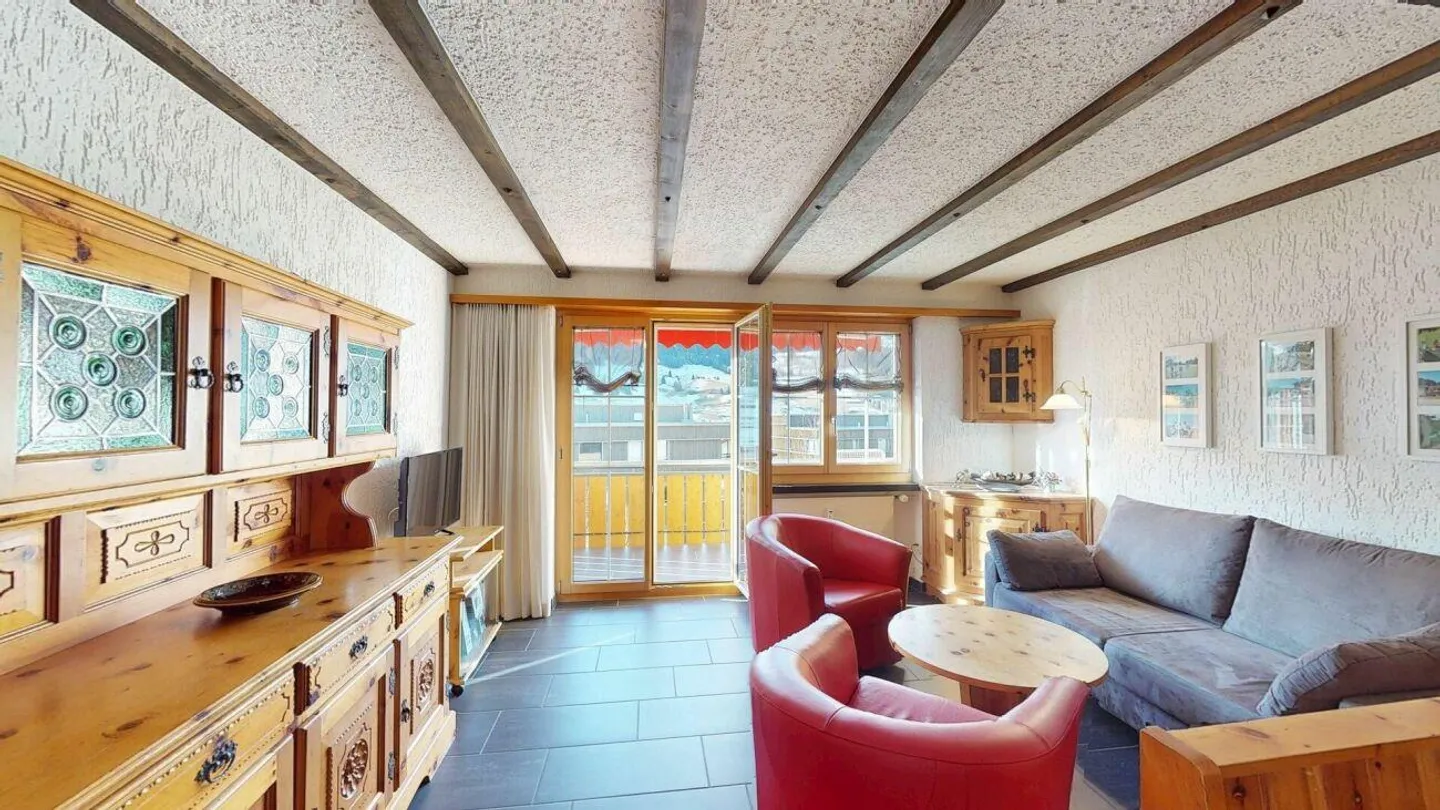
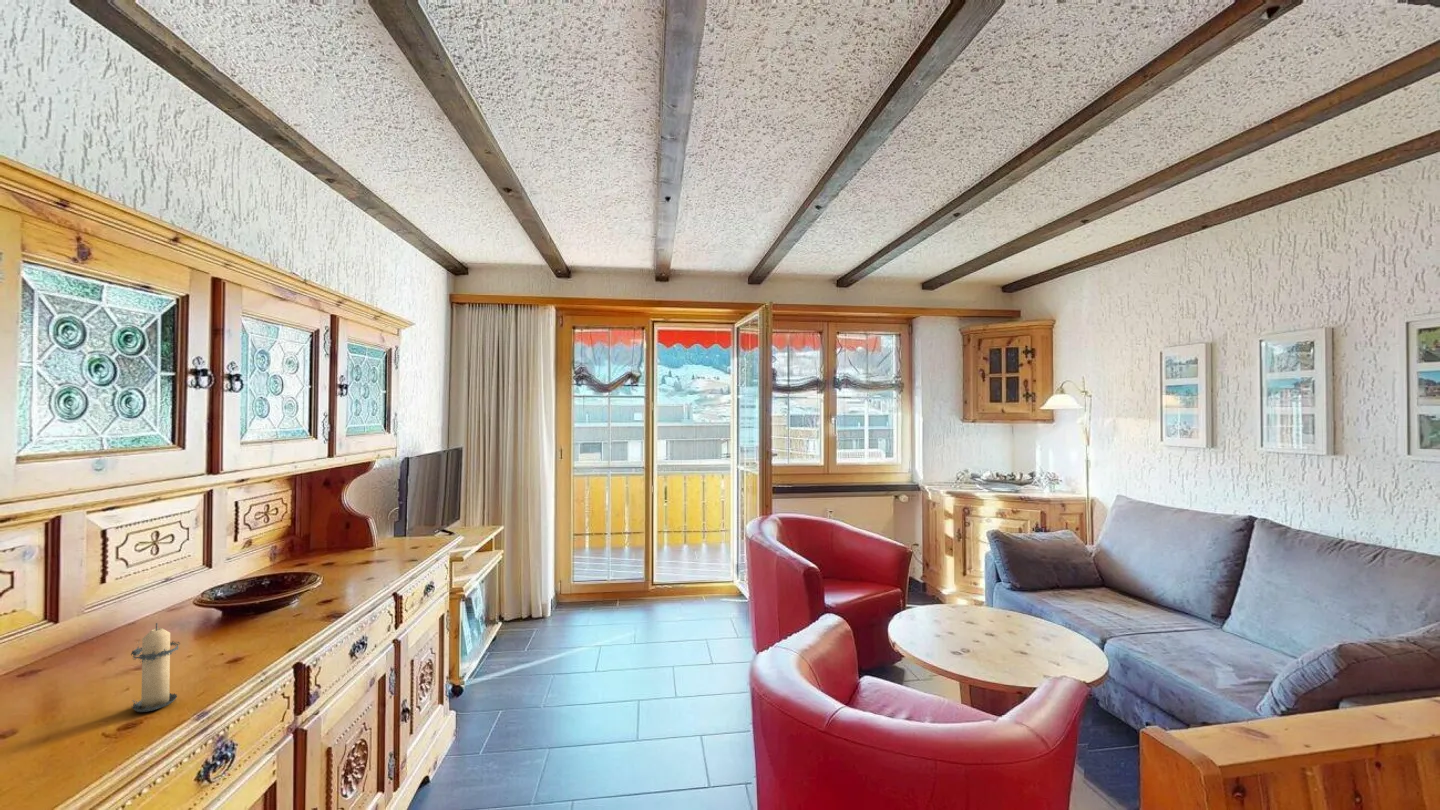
+ candle [130,622,181,713]
